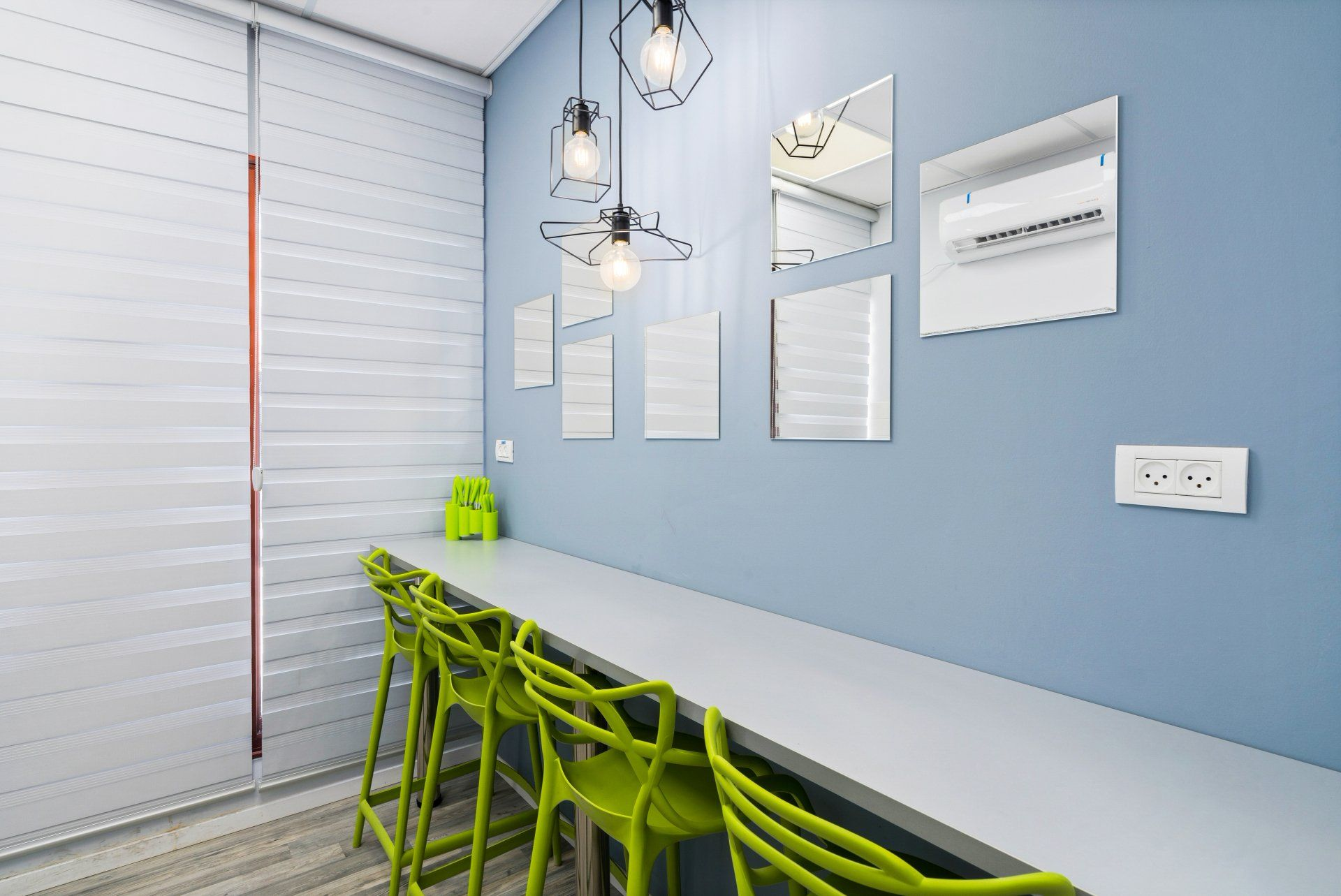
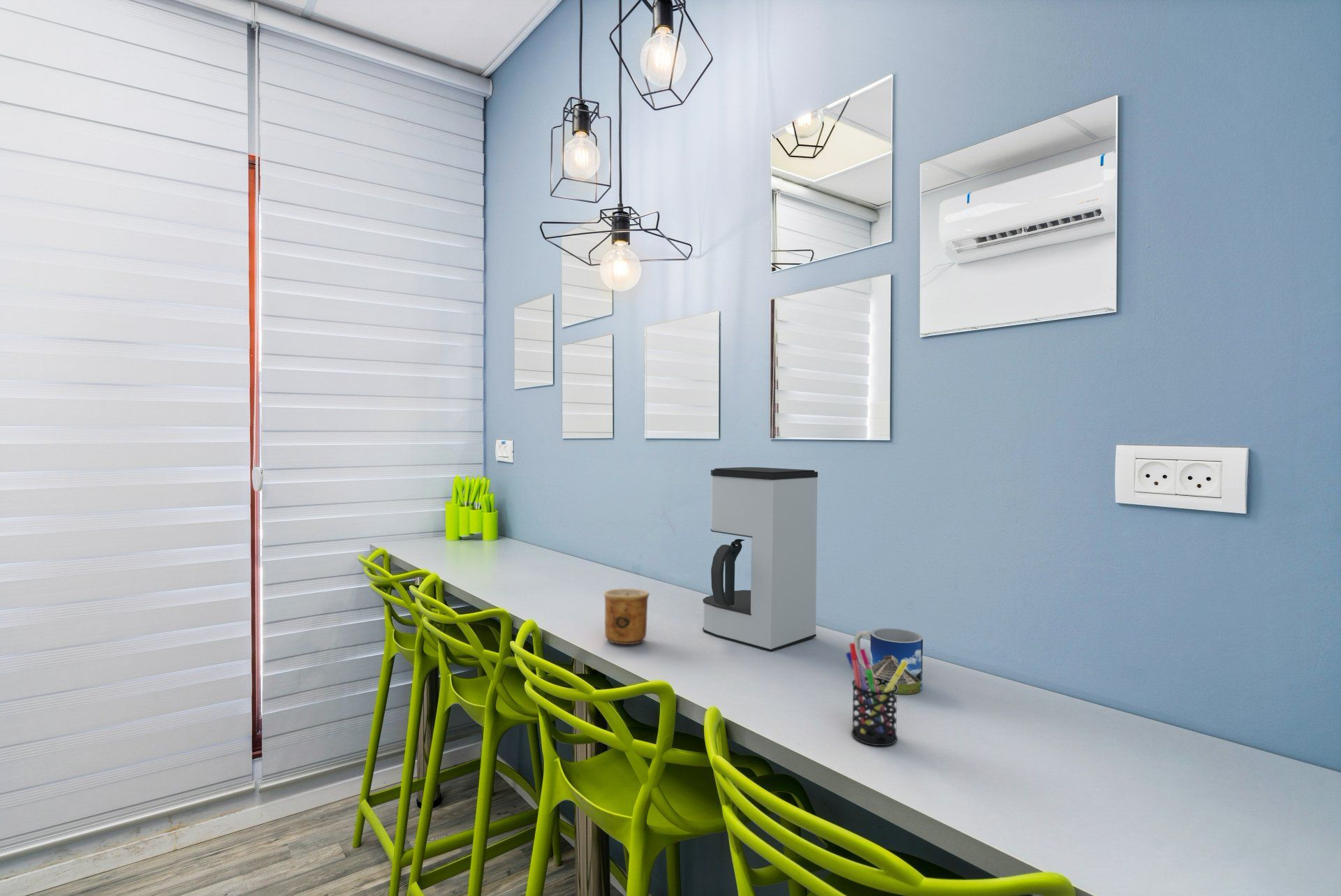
+ pen holder [845,642,907,747]
+ mug [853,627,923,695]
+ coffee maker [702,467,819,652]
+ cup [603,588,650,645]
